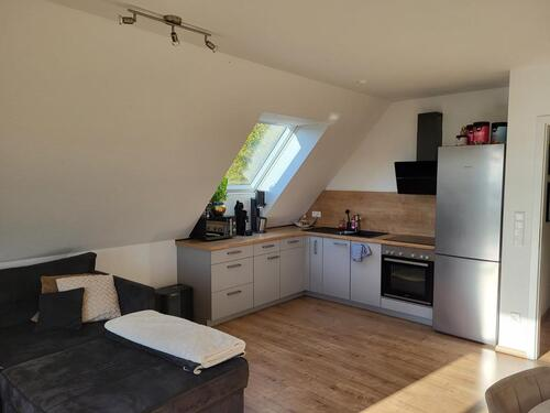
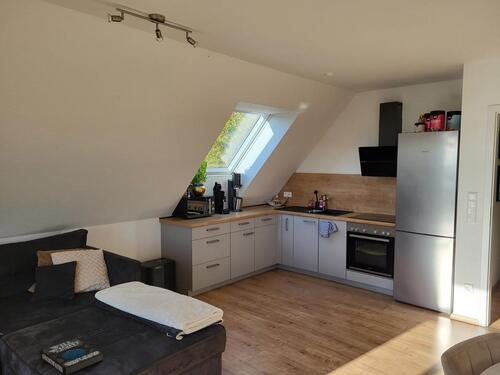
+ book [39,337,104,375]
